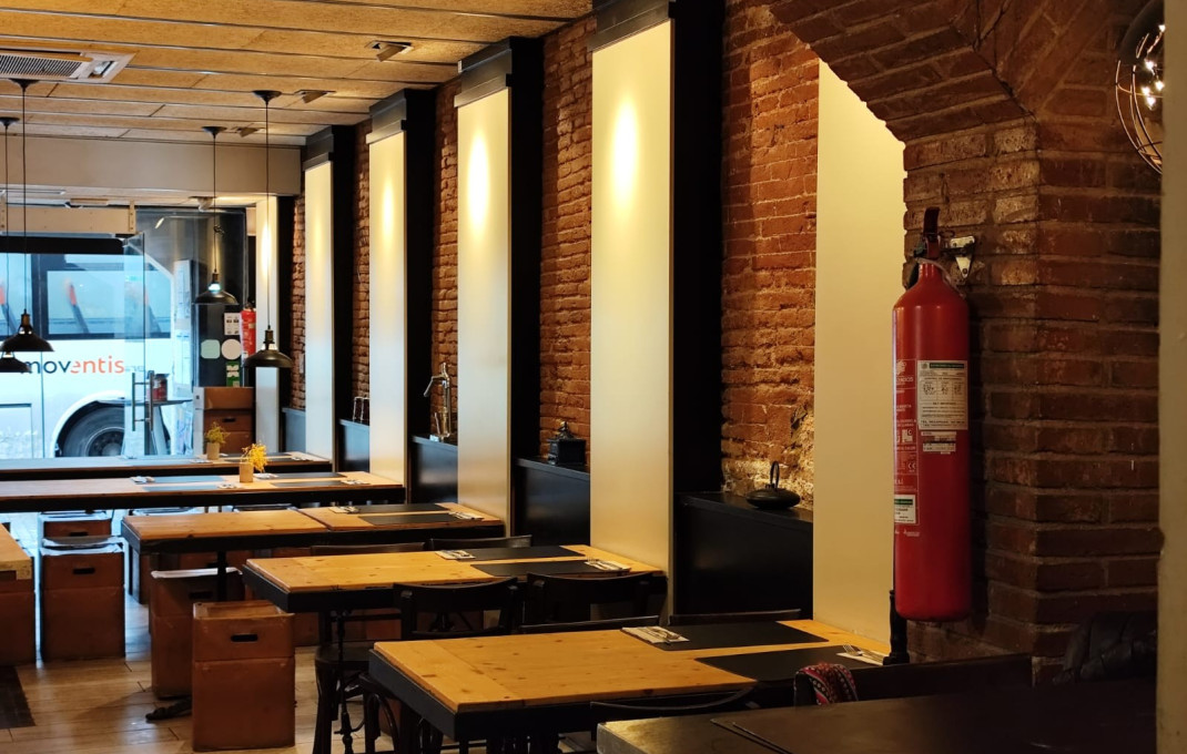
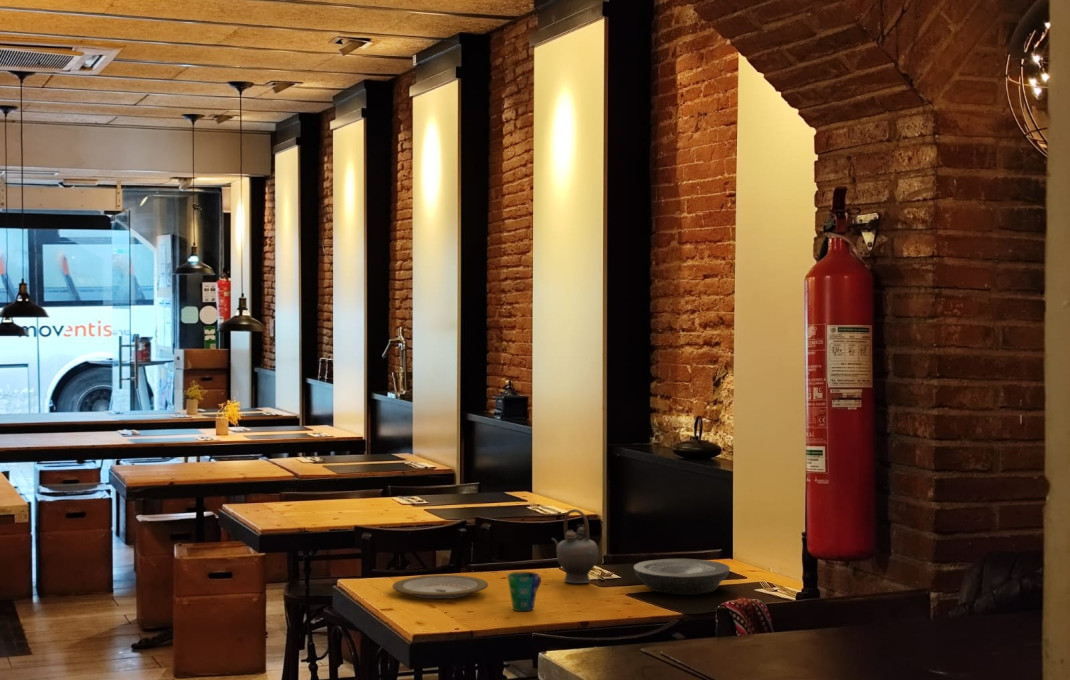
+ teapot [550,508,599,584]
+ cup [506,571,542,612]
+ plate [633,558,731,596]
+ plate [392,574,489,600]
